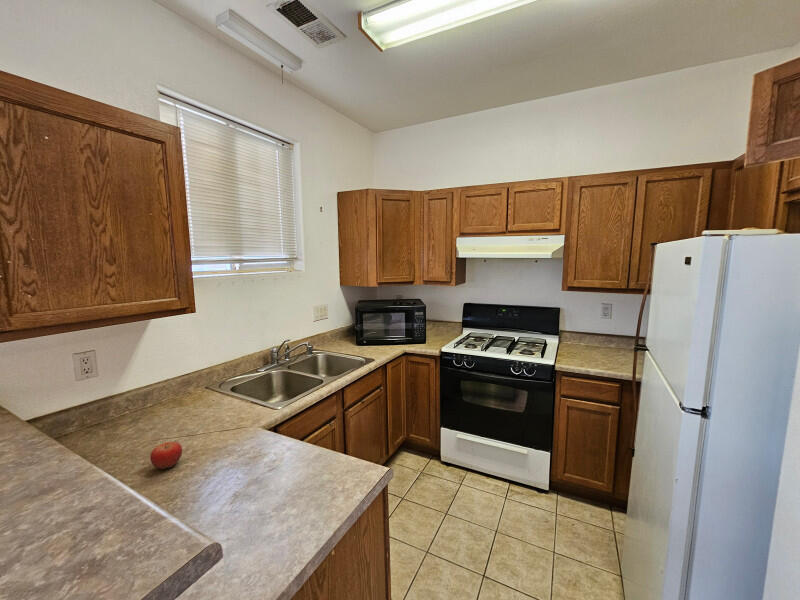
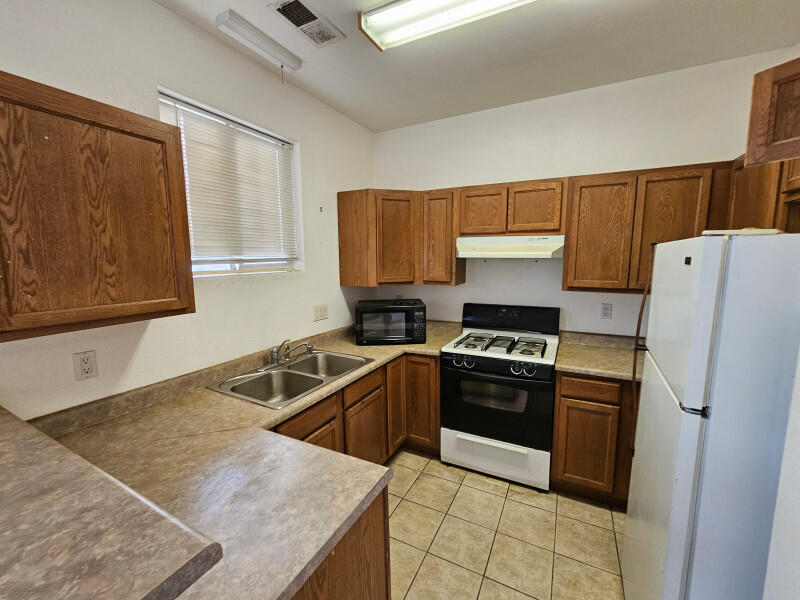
- fruit [149,441,183,470]
